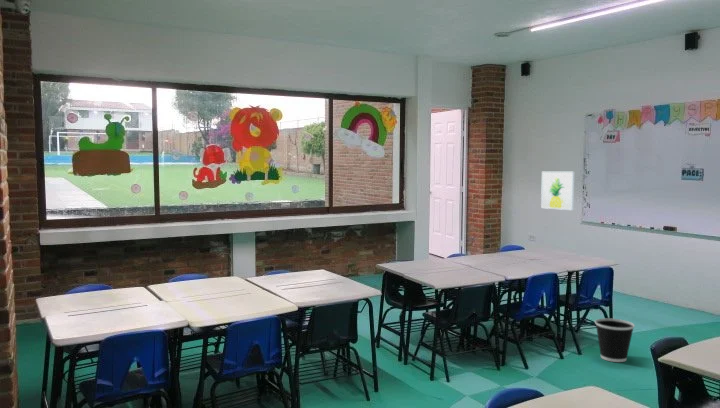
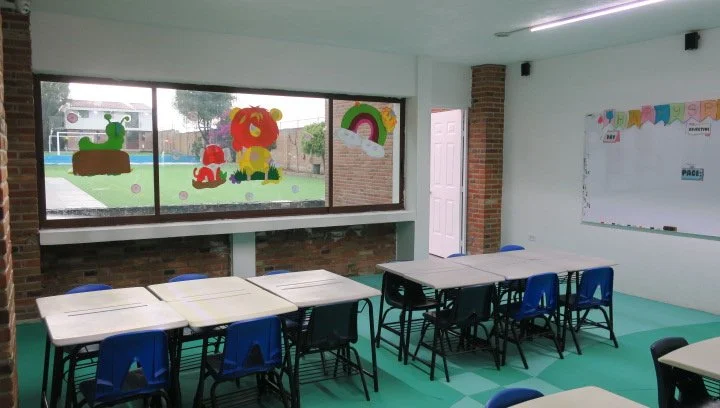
- wastebasket [594,317,636,363]
- wall art [540,171,575,211]
